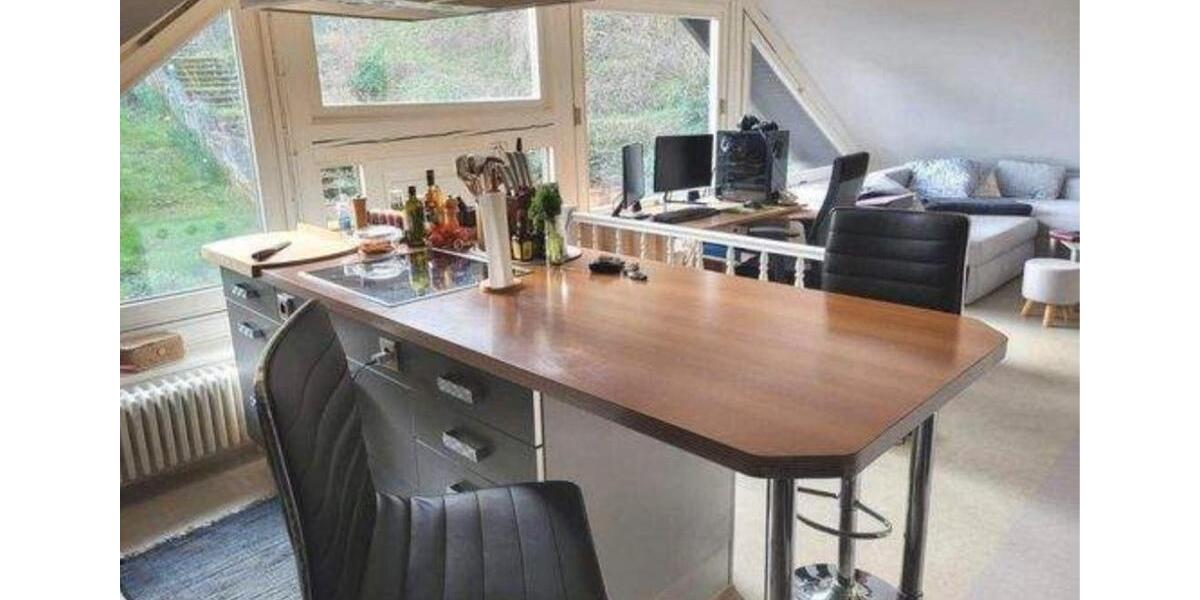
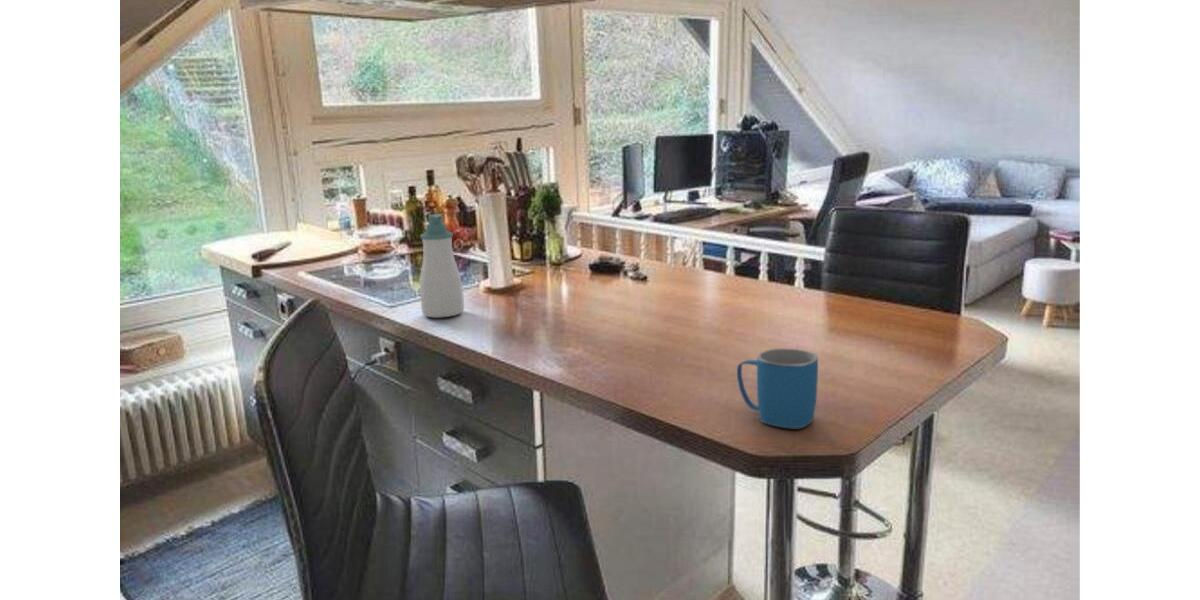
+ mug [736,347,819,429]
+ soap bottle [419,214,465,319]
